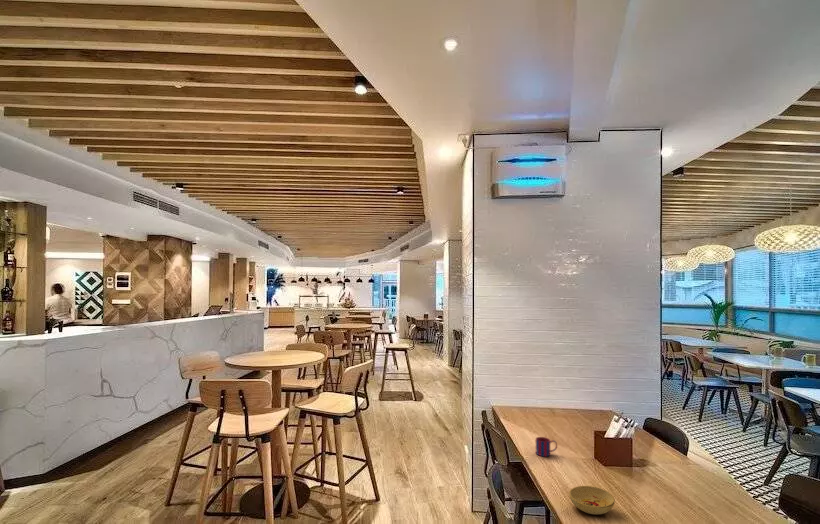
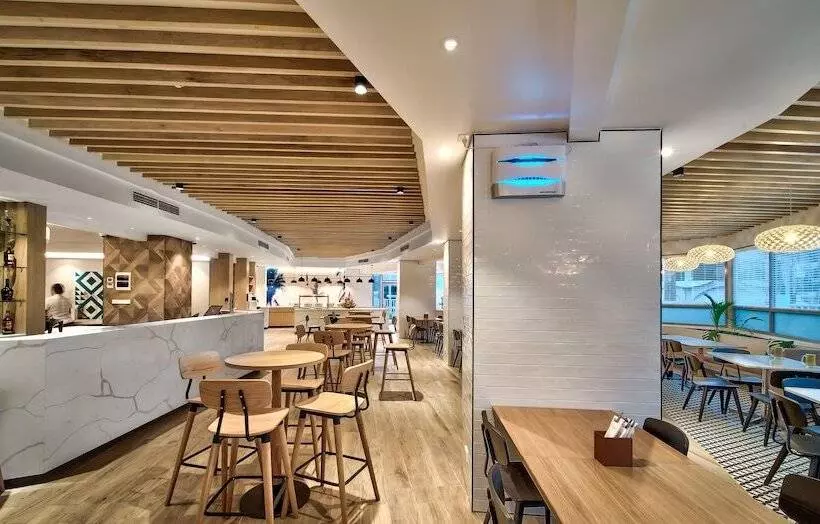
- bowl [568,485,616,516]
- mug [535,436,558,457]
